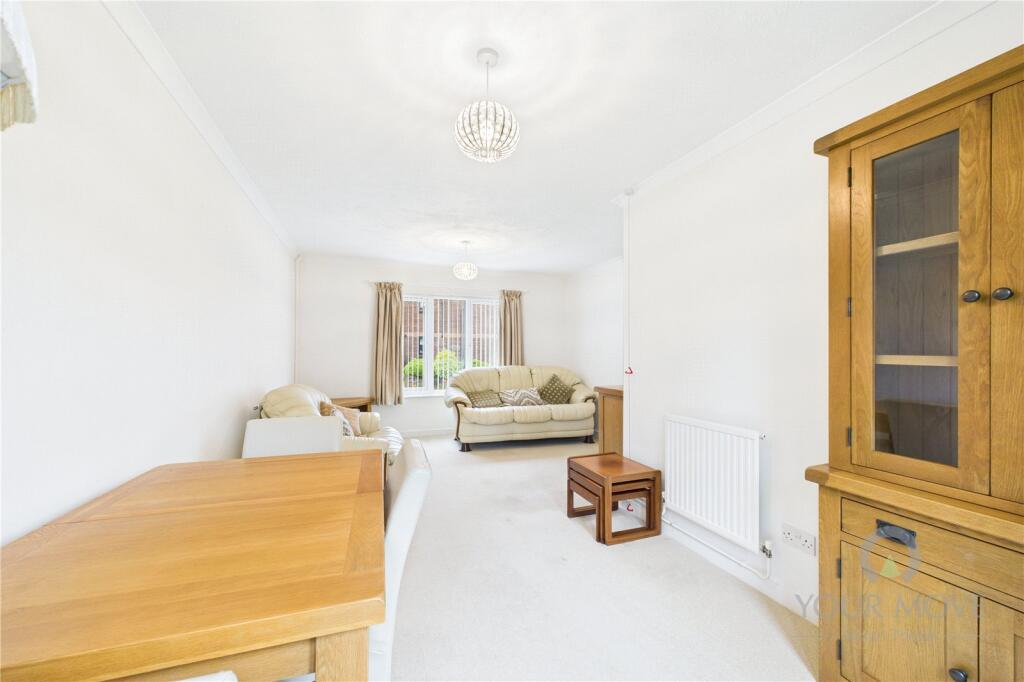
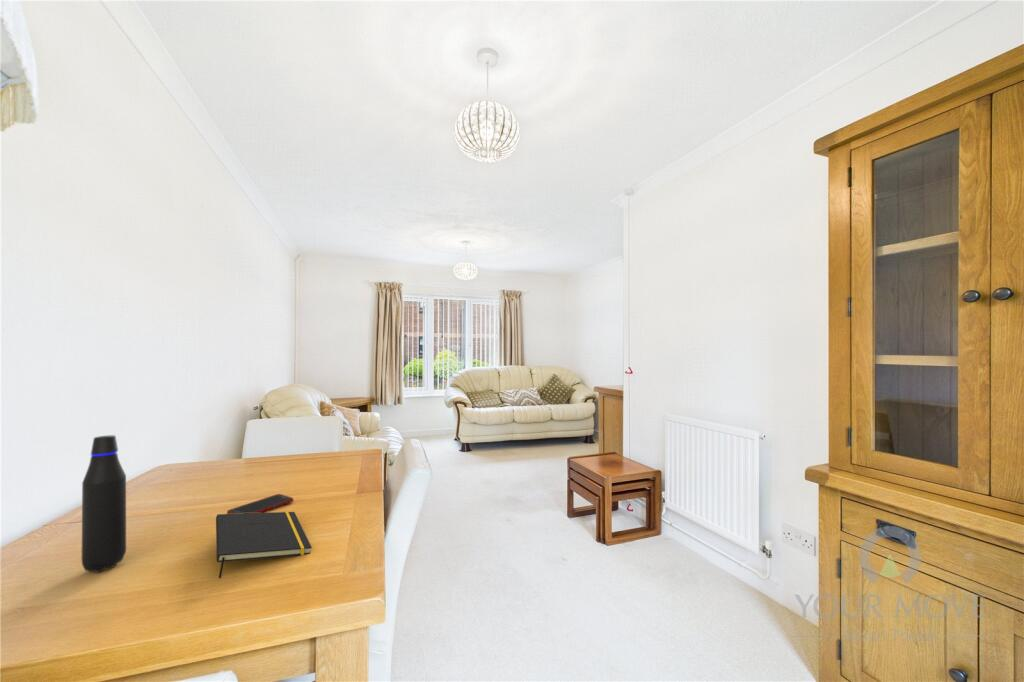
+ water bottle [81,434,127,573]
+ cell phone [226,493,294,514]
+ notepad [215,511,313,579]
